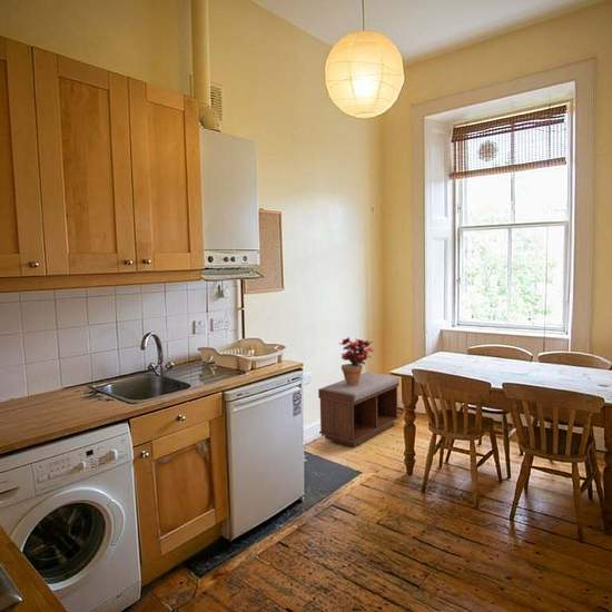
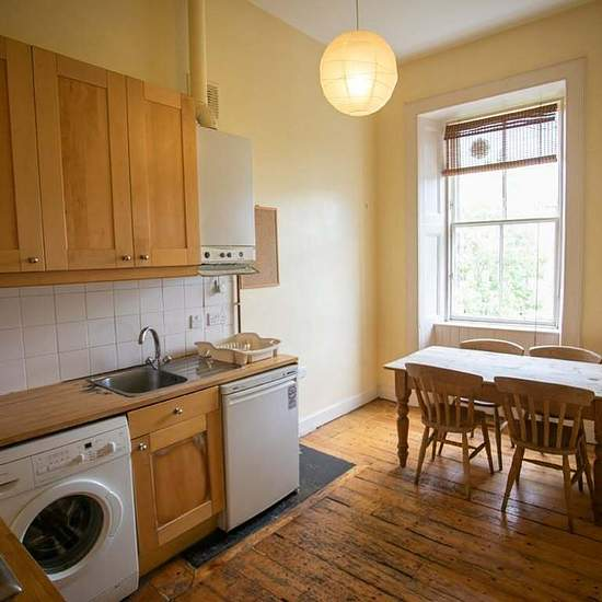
- potted plant [338,336,375,386]
- bench [317,372,401,447]
